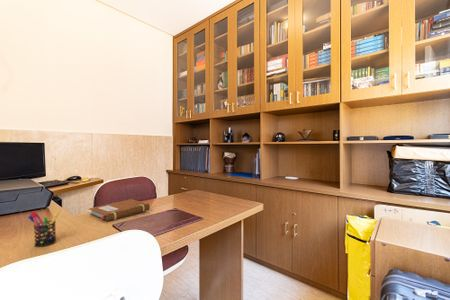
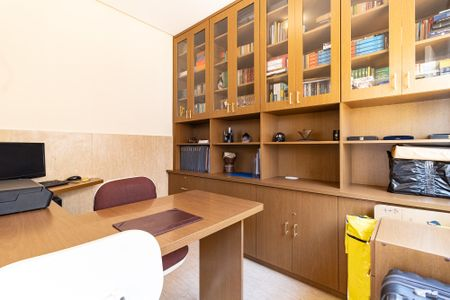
- pen holder [27,210,61,248]
- notebook [88,198,151,223]
